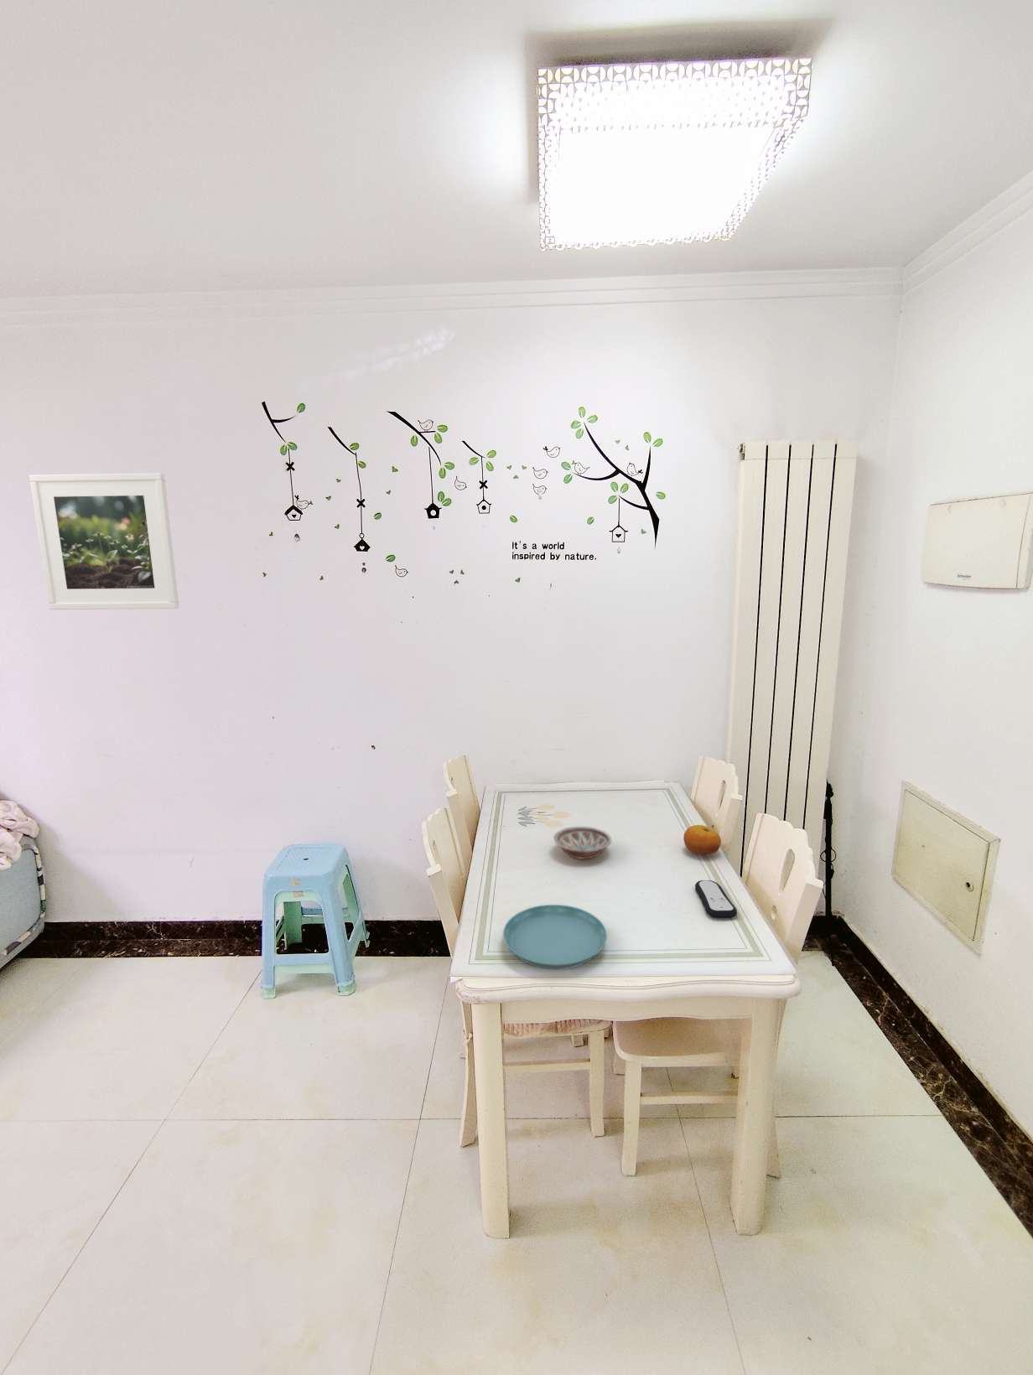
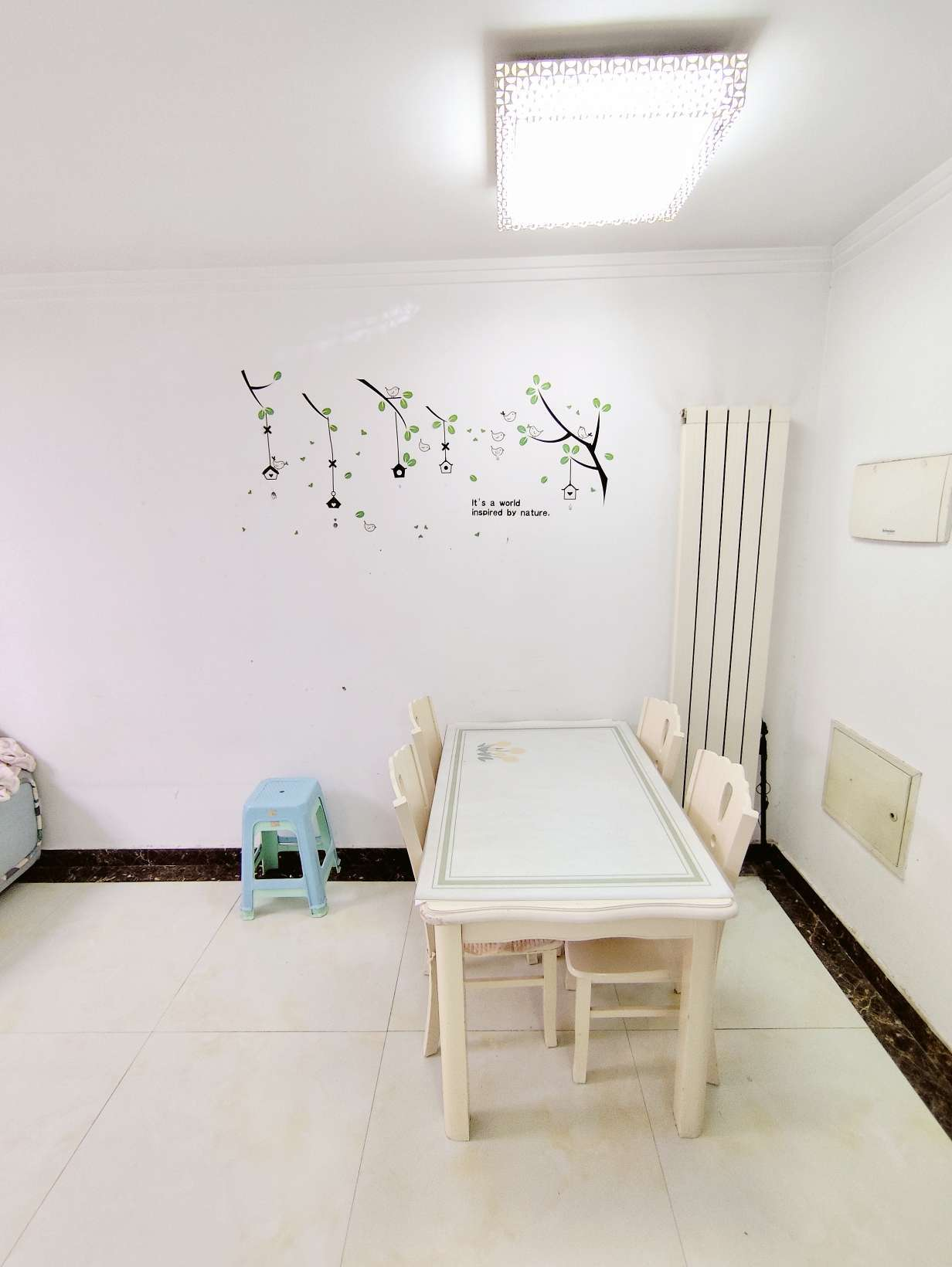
- remote control [694,879,738,919]
- bowl [552,826,612,861]
- fruit [683,824,722,855]
- saucer [502,904,608,970]
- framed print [28,472,179,610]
